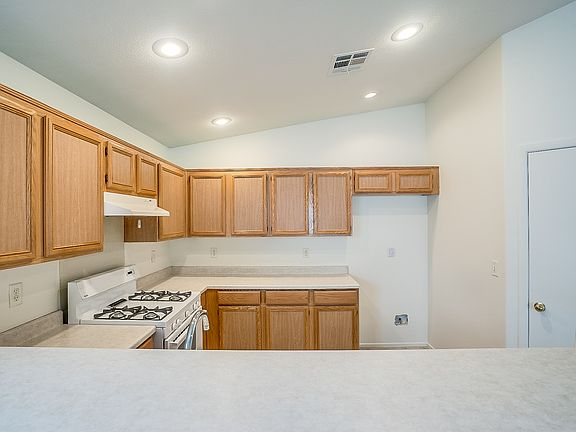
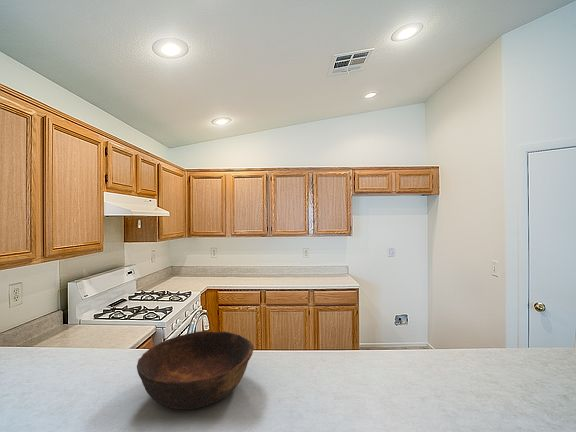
+ bowl [136,330,254,410]
